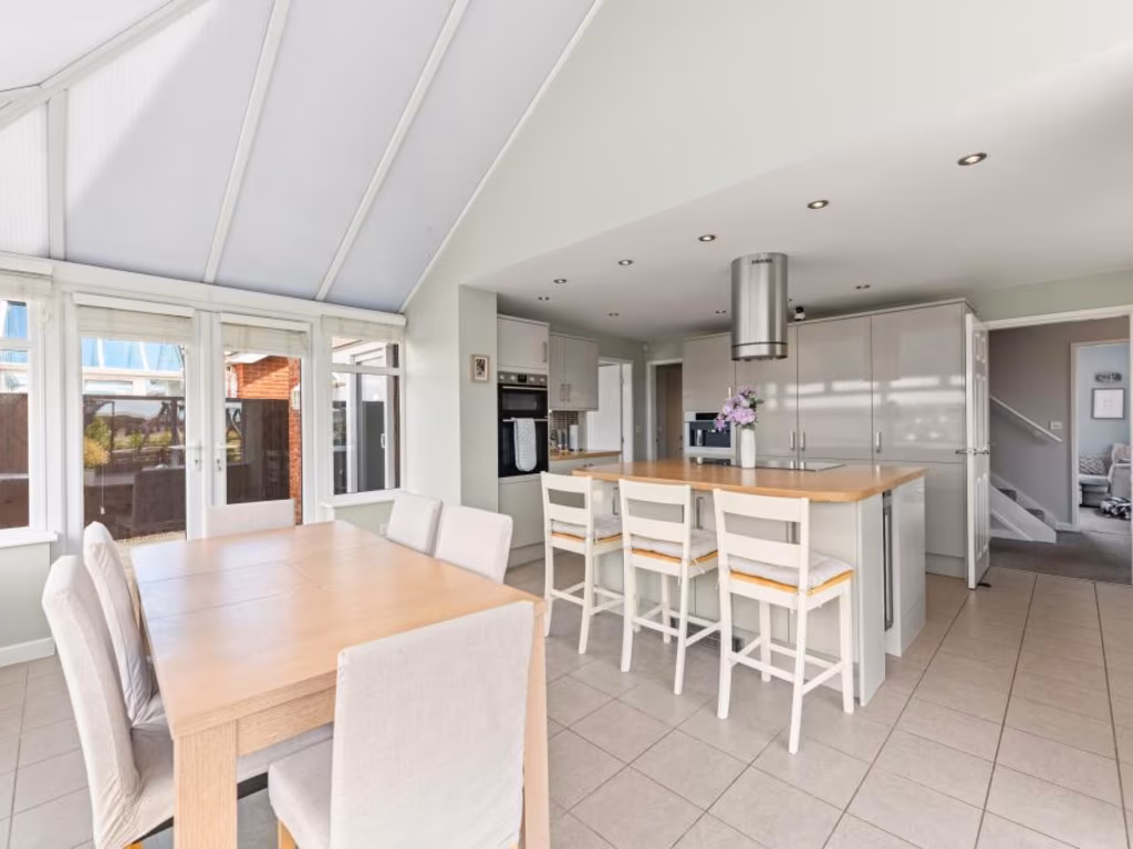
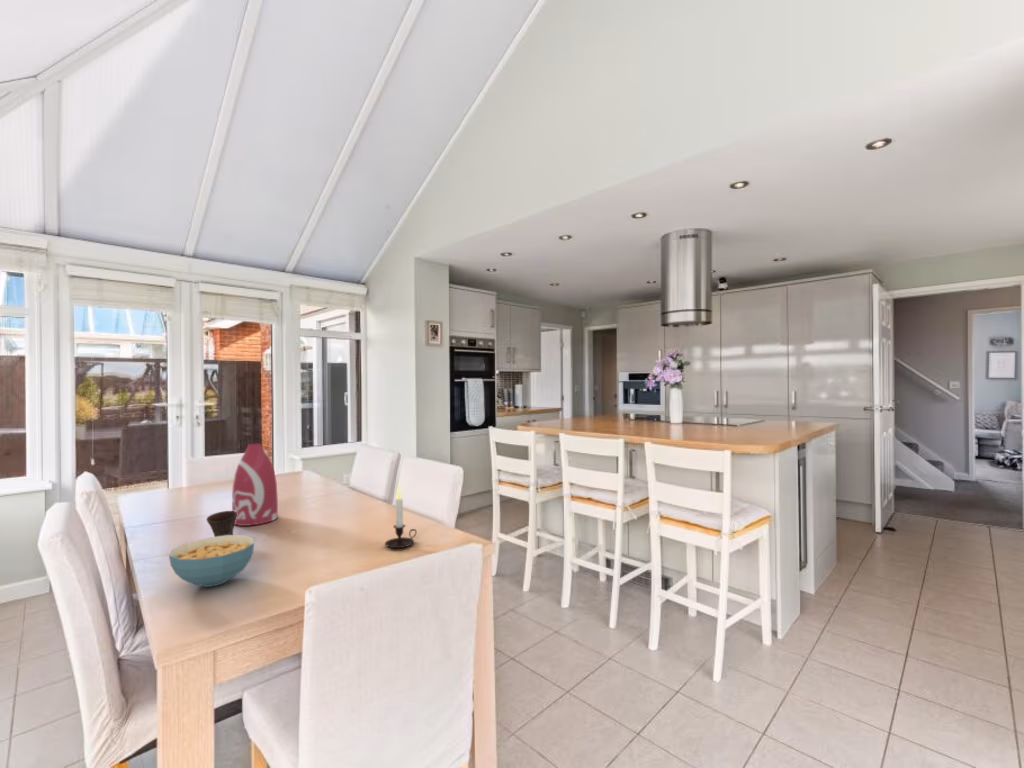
+ candle [384,484,418,549]
+ bottle [231,442,279,527]
+ cup [205,510,237,537]
+ cereal bowl [168,534,256,588]
